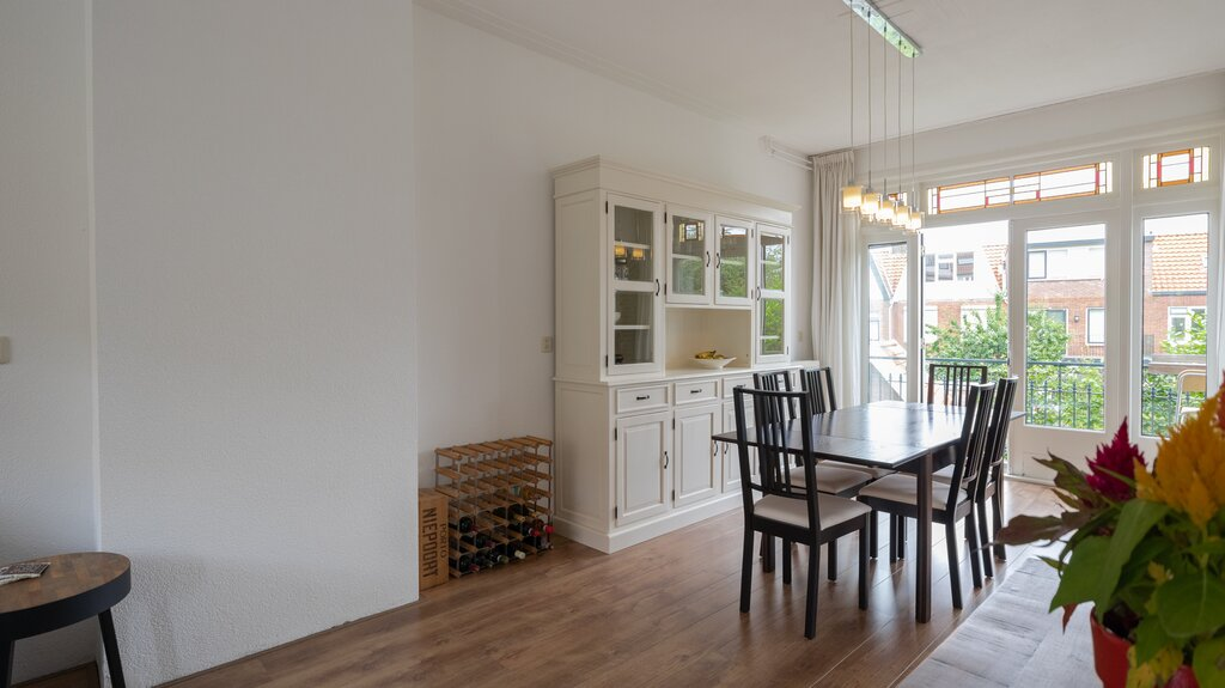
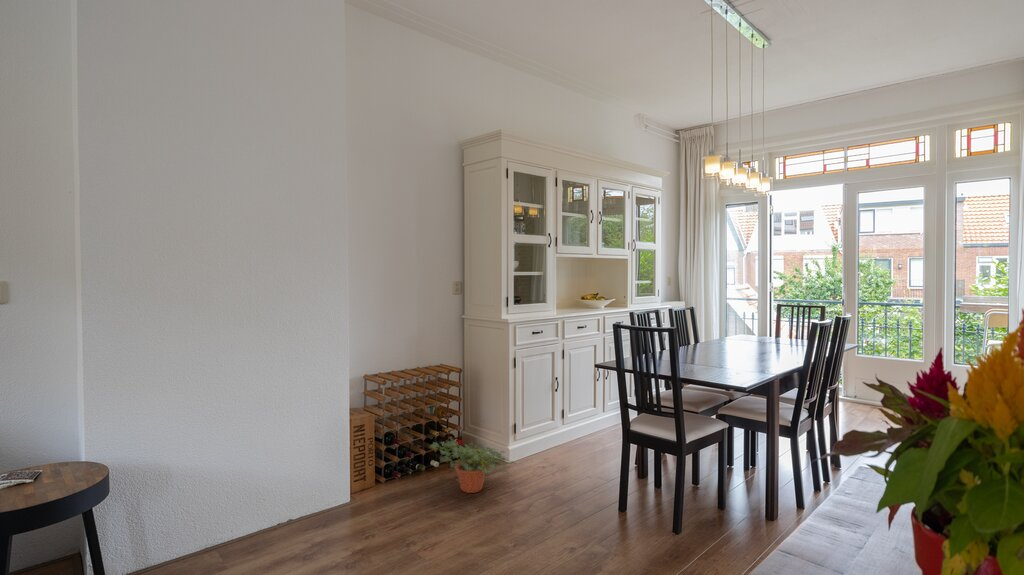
+ potted plant [428,436,518,494]
